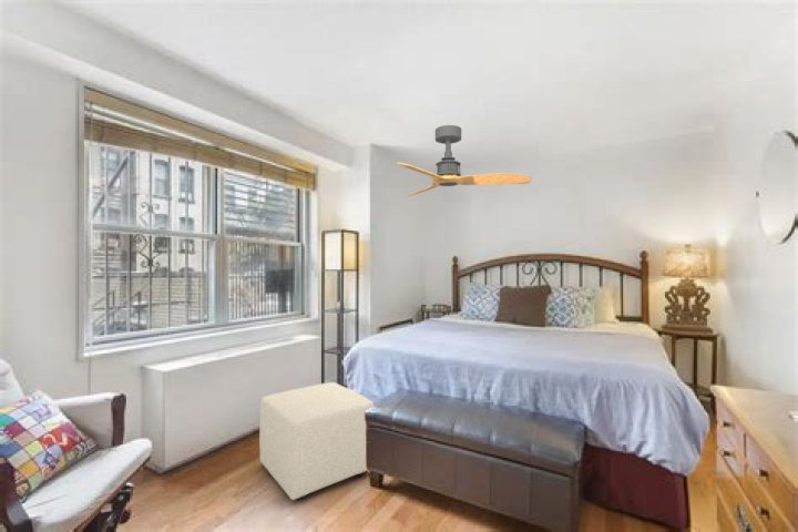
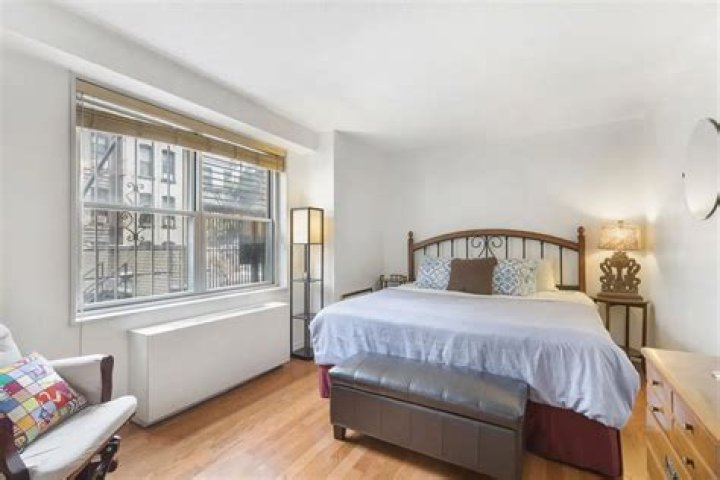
- ottoman [258,381,375,501]
- ceiling fan [397,124,532,197]
